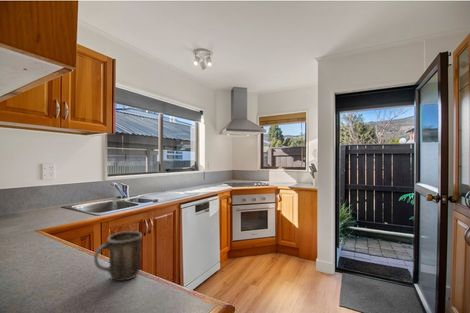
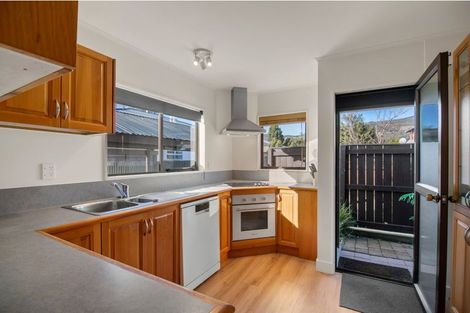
- mug [93,230,143,282]
